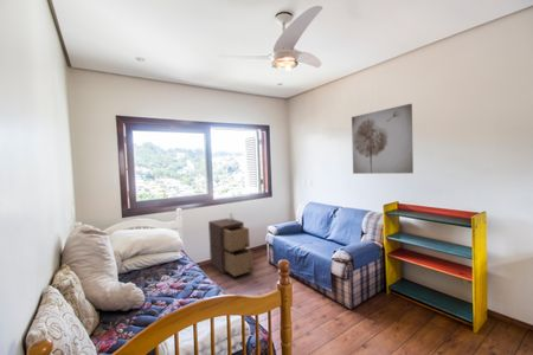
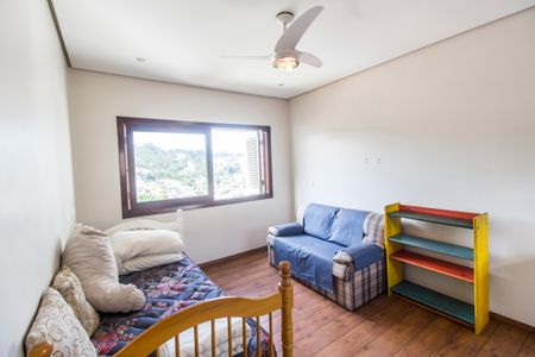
- wall art [351,103,415,175]
- storage cabinet [207,212,255,277]
